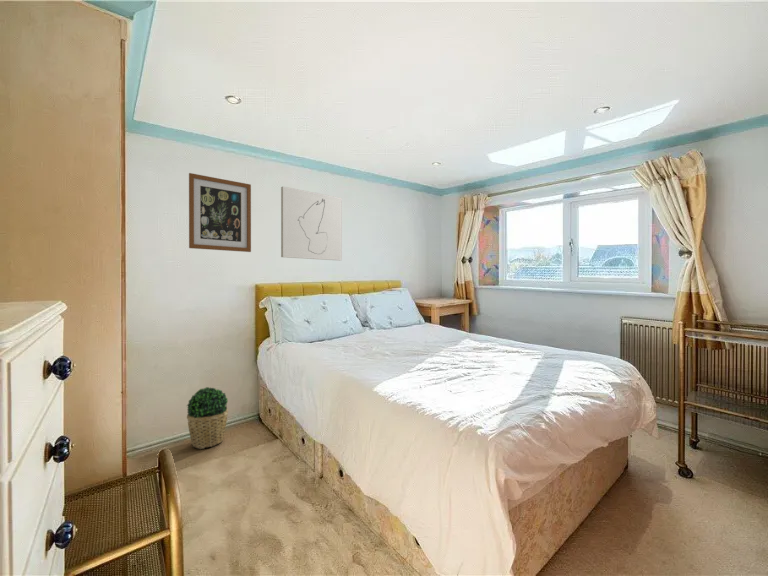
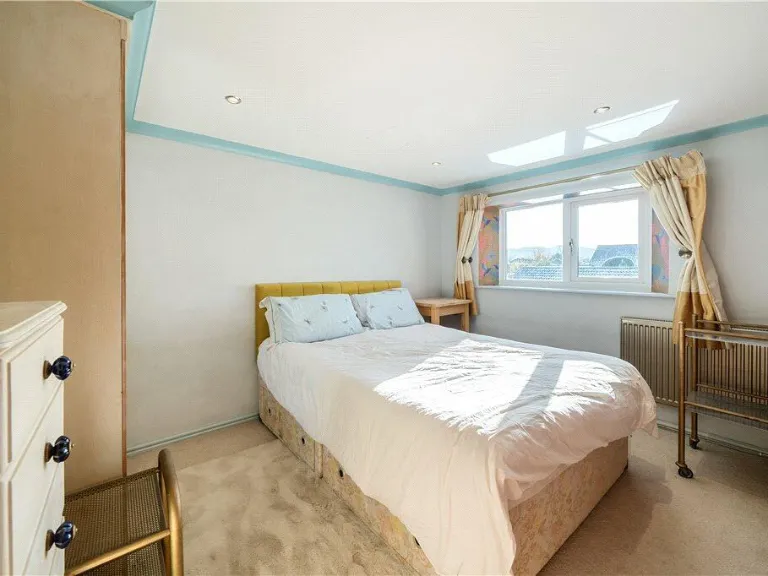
- wall art [280,185,343,261]
- wall art [188,172,252,253]
- potted plant [186,386,229,450]
